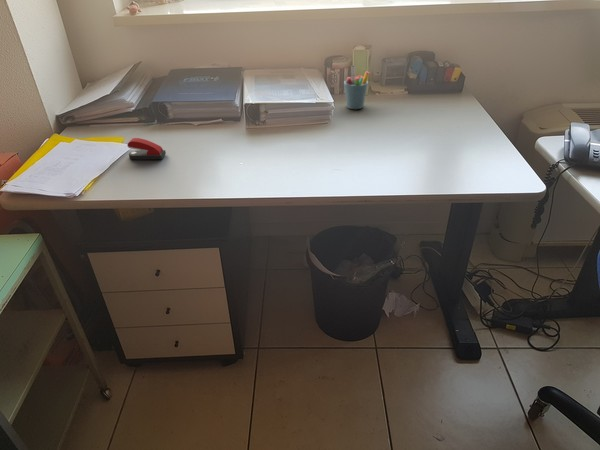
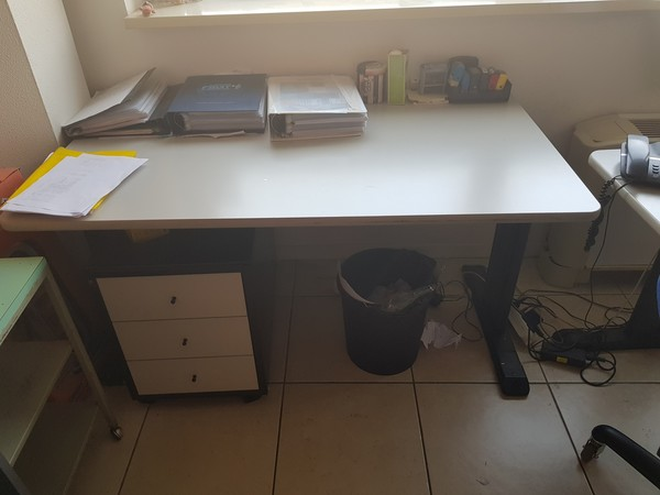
- pen holder [343,64,371,110]
- stapler [127,137,167,161]
